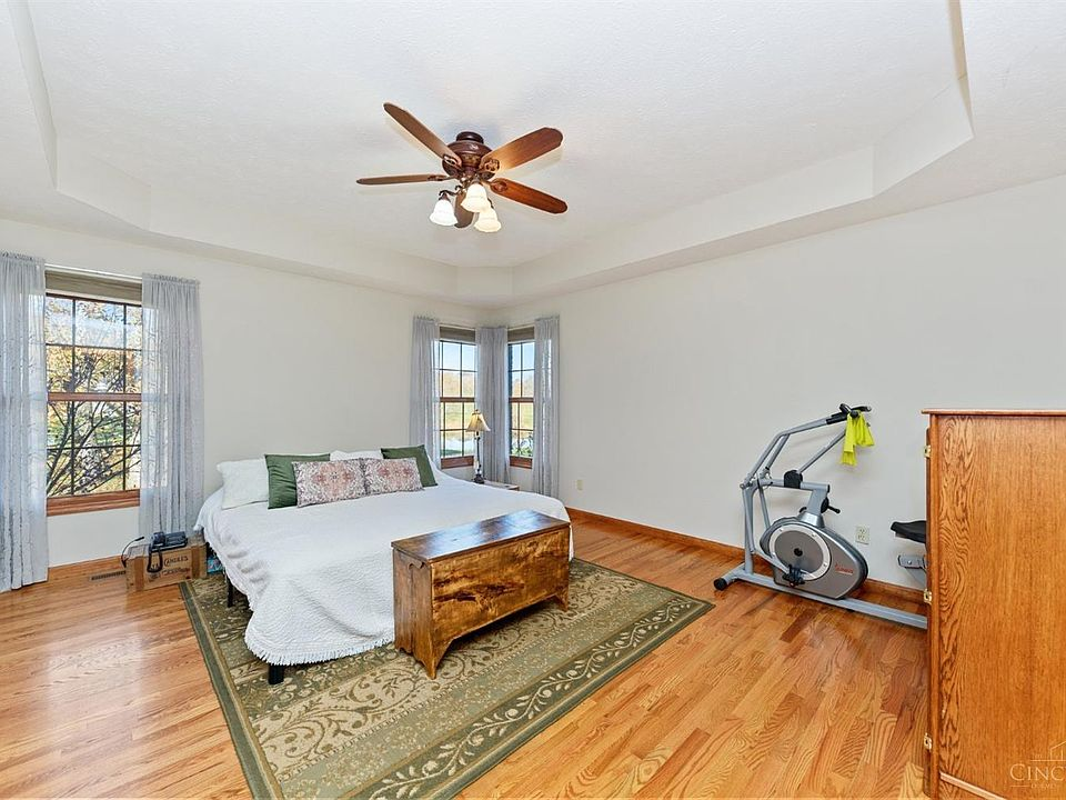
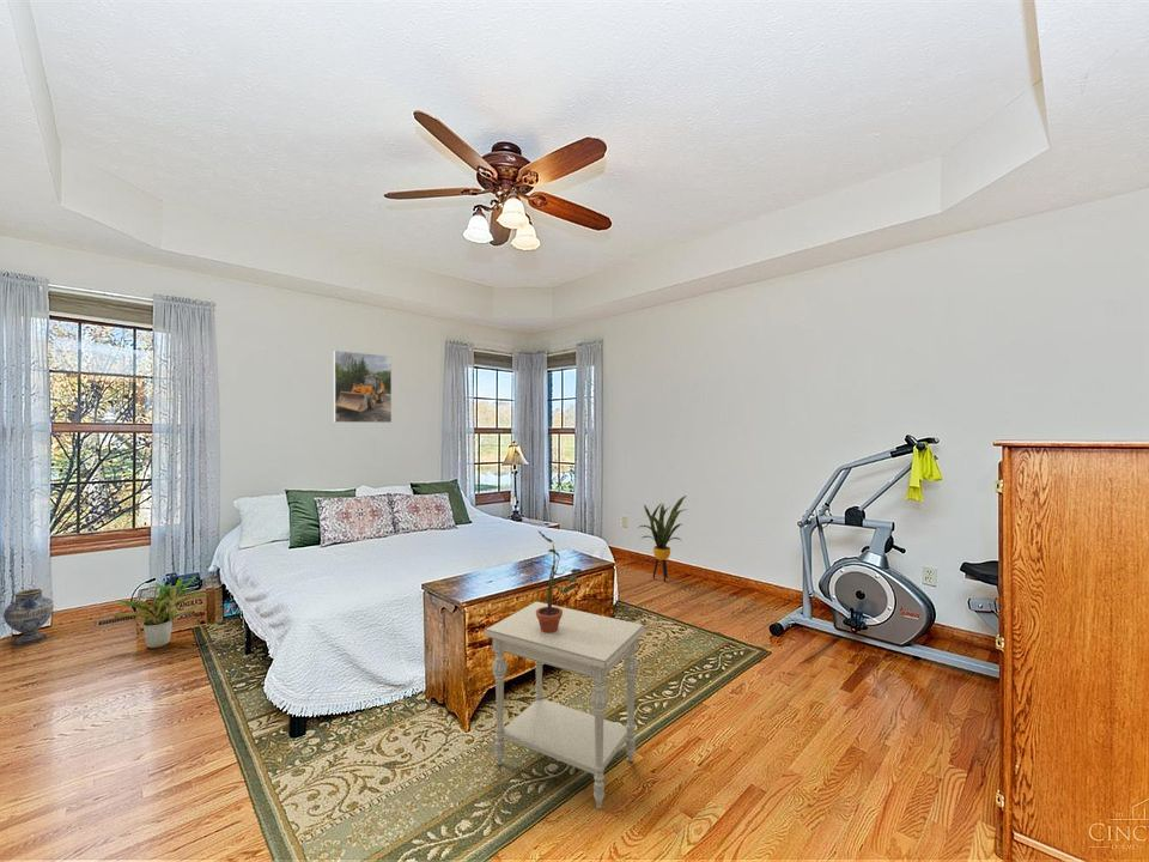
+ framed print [333,350,393,424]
+ ceramic jug [2,588,55,645]
+ potted plant [535,529,583,633]
+ potted plant [113,575,209,649]
+ side table [484,601,646,811]
+ house plant [637,494,689,582]
